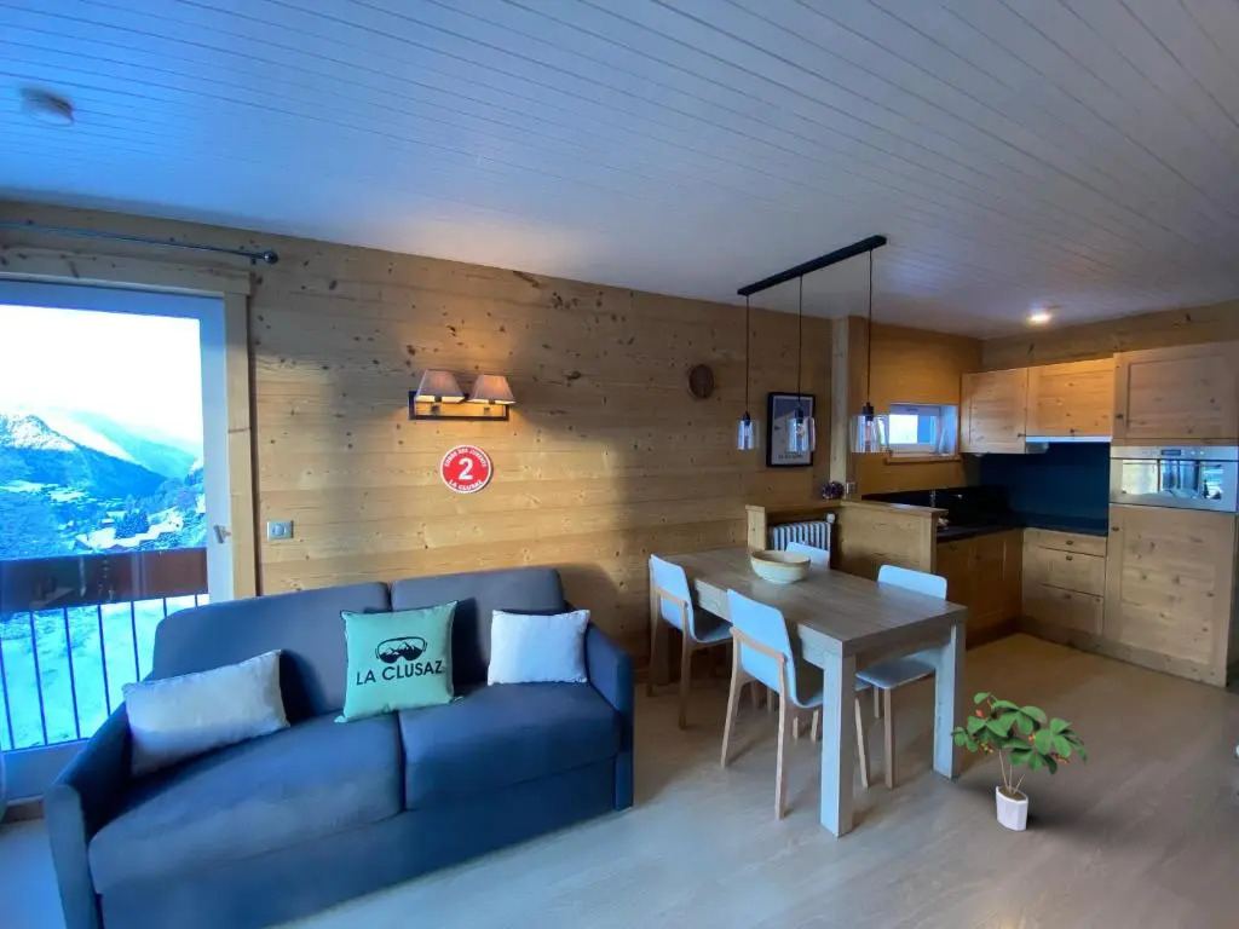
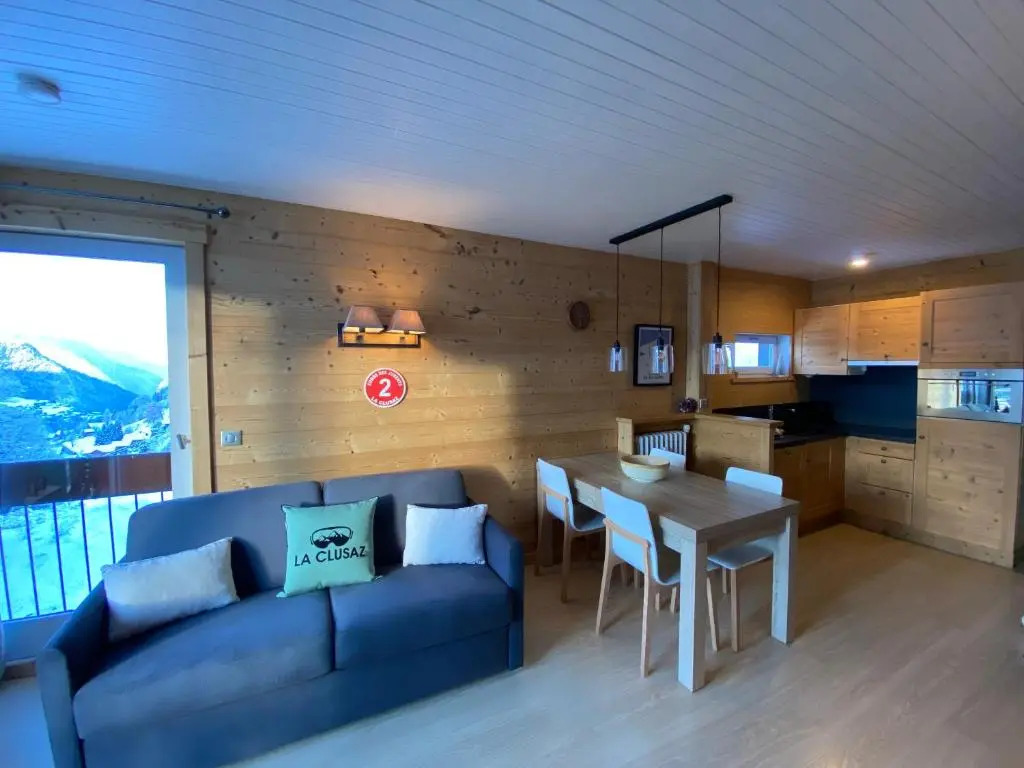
- potted plant [949,691,1088,832]
